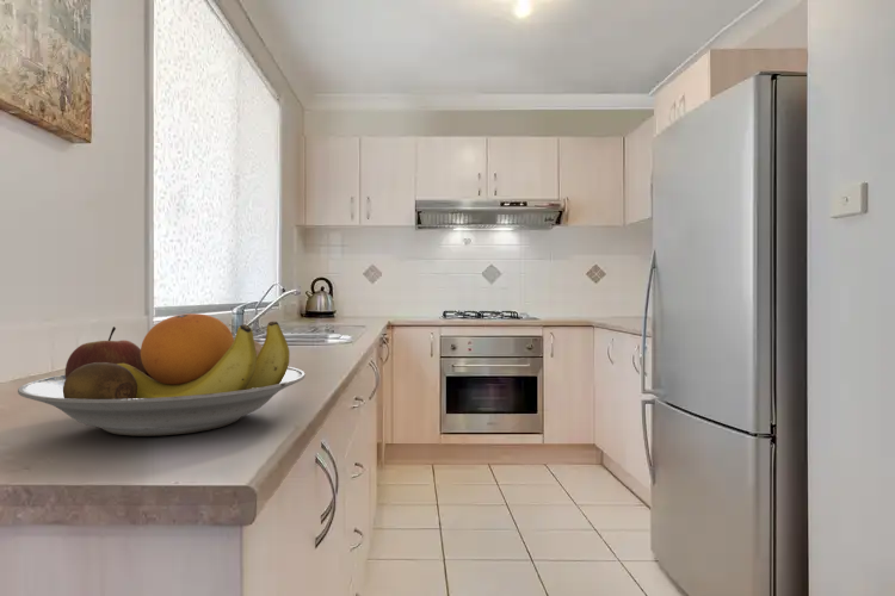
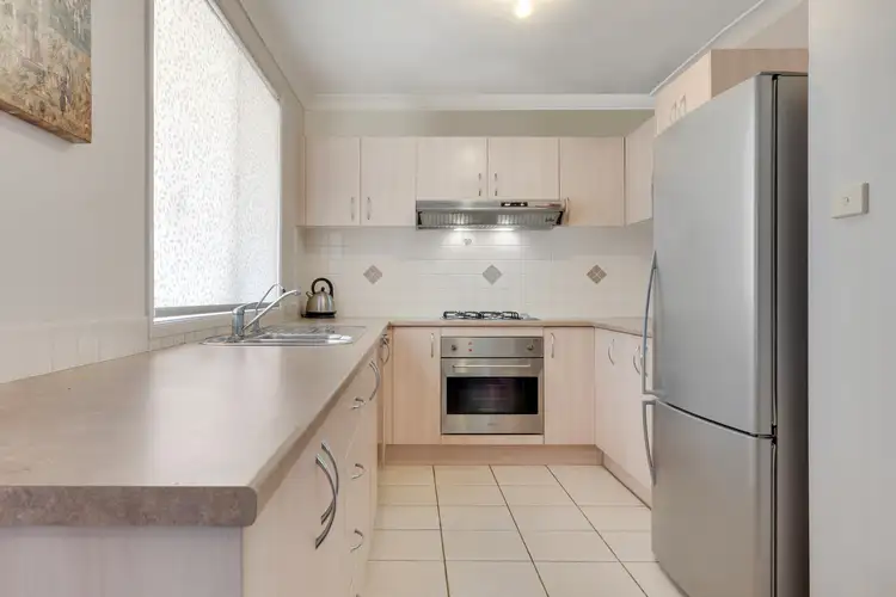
- fruit bowl [17,312,307,437]
